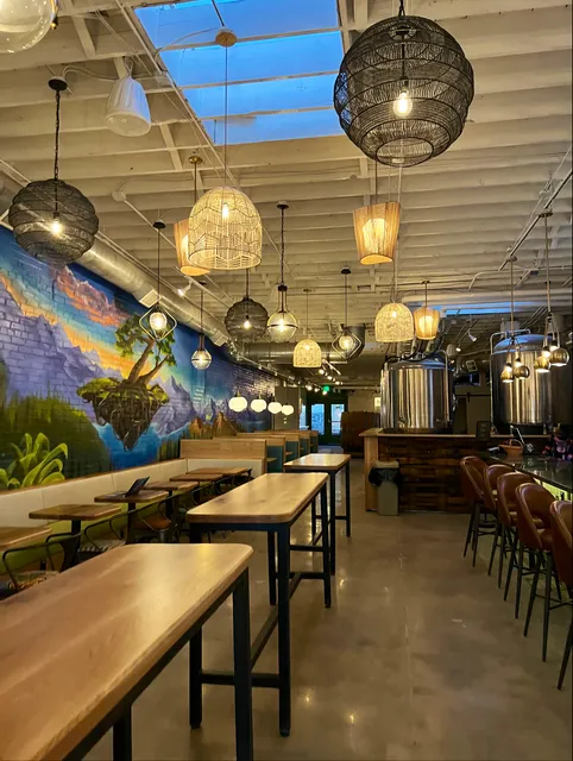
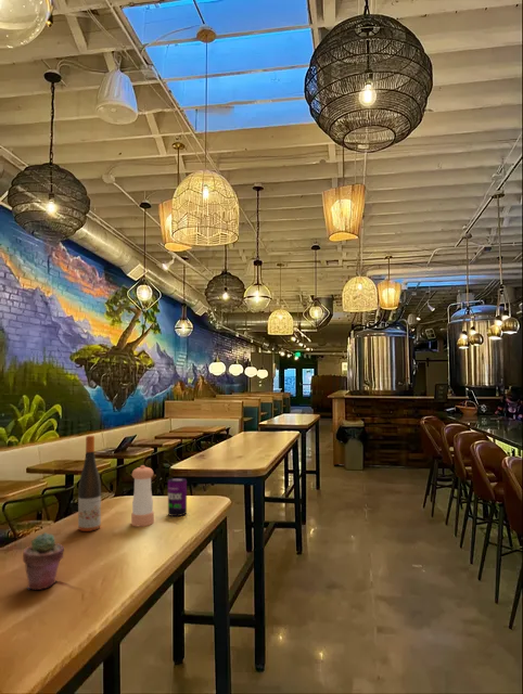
+ wine bottle [77,434,102,532]
+ pepper shaker [130,464,155,527]
+ potted succulent [22,531,65,591]
+ beverage can [167,477,188,517]
